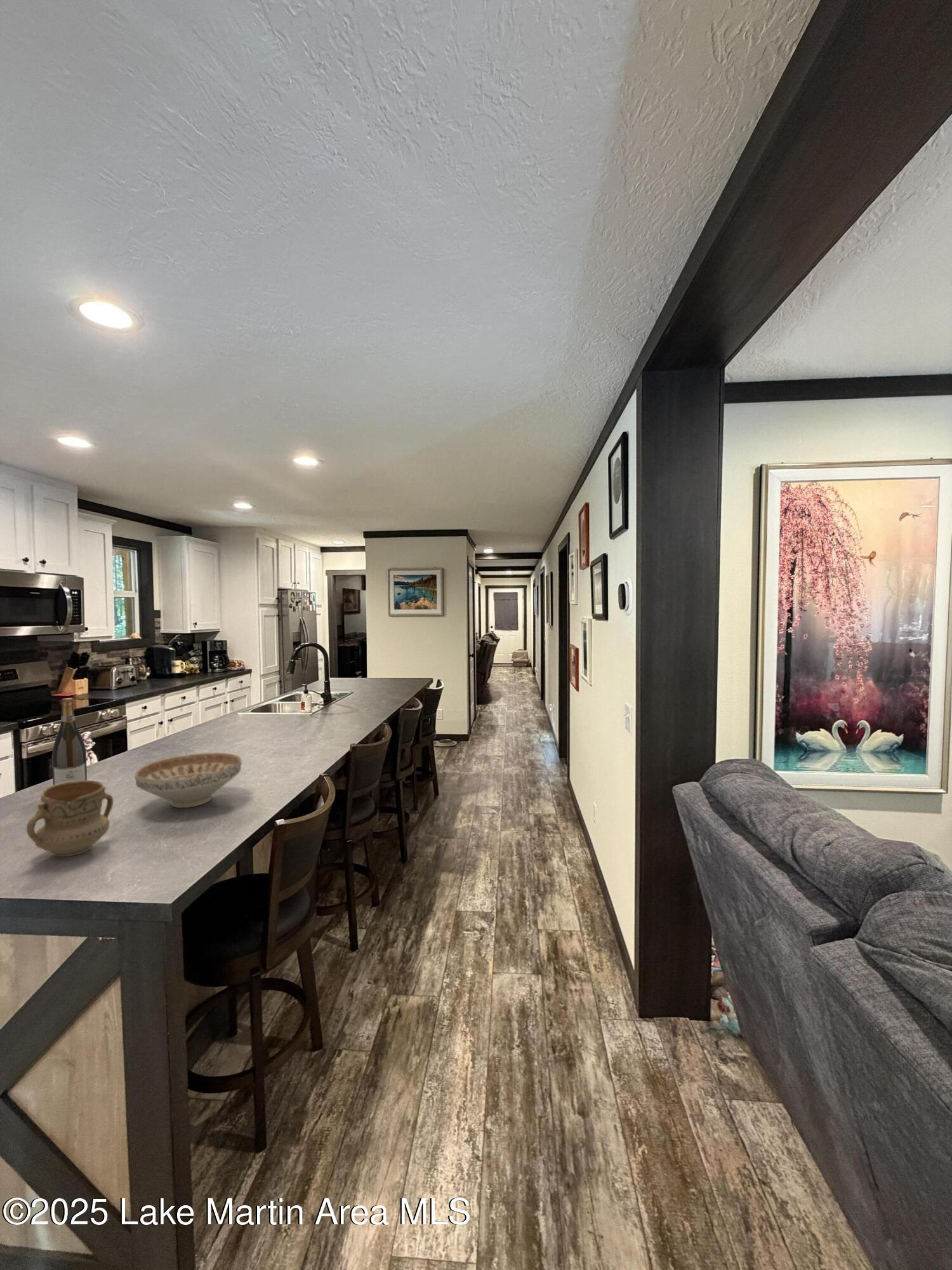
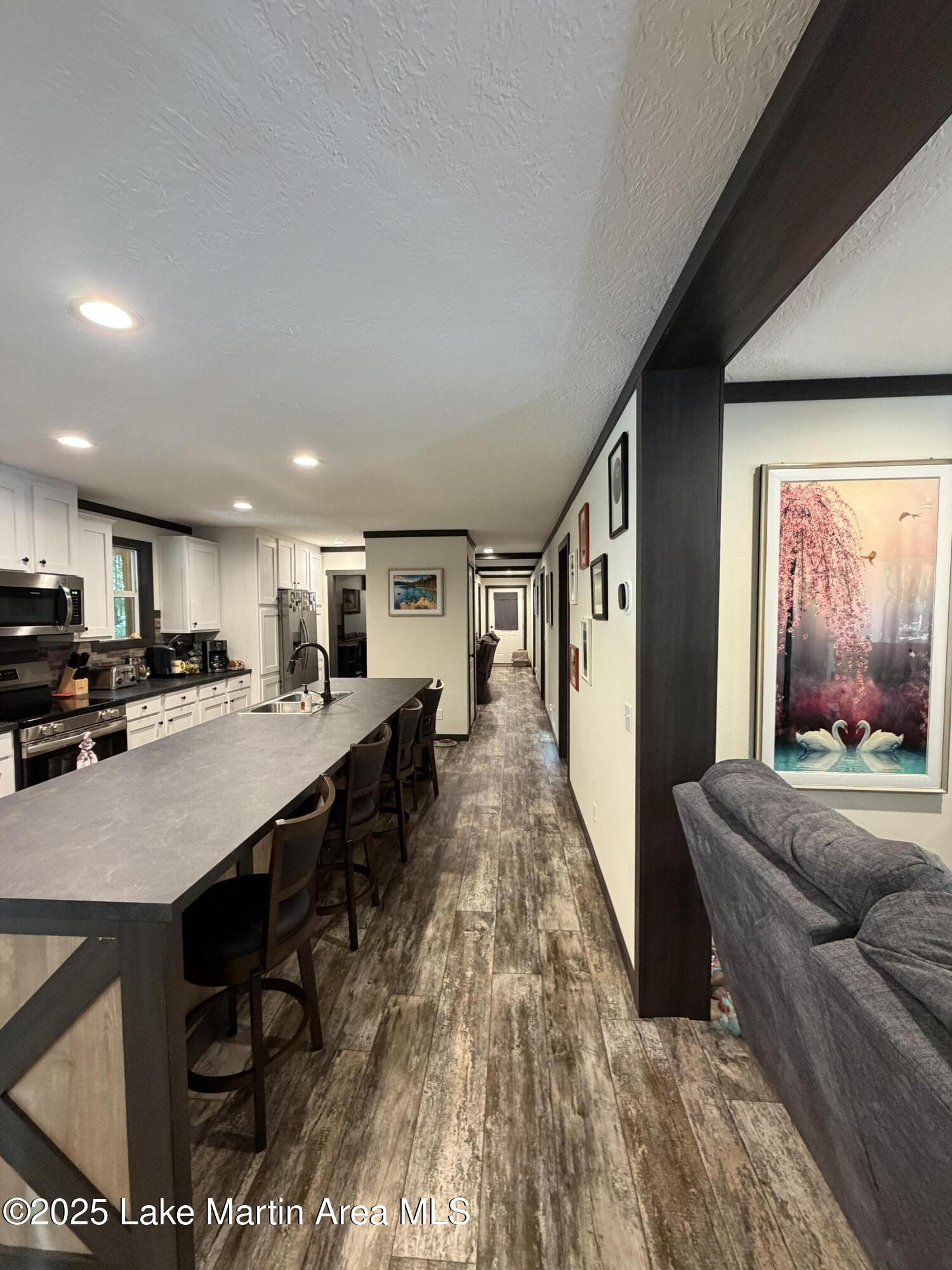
- mug [26,780,114,857]
- wine bottle [51,697,88,785]
- decorative bowl [134,752,242,808]
